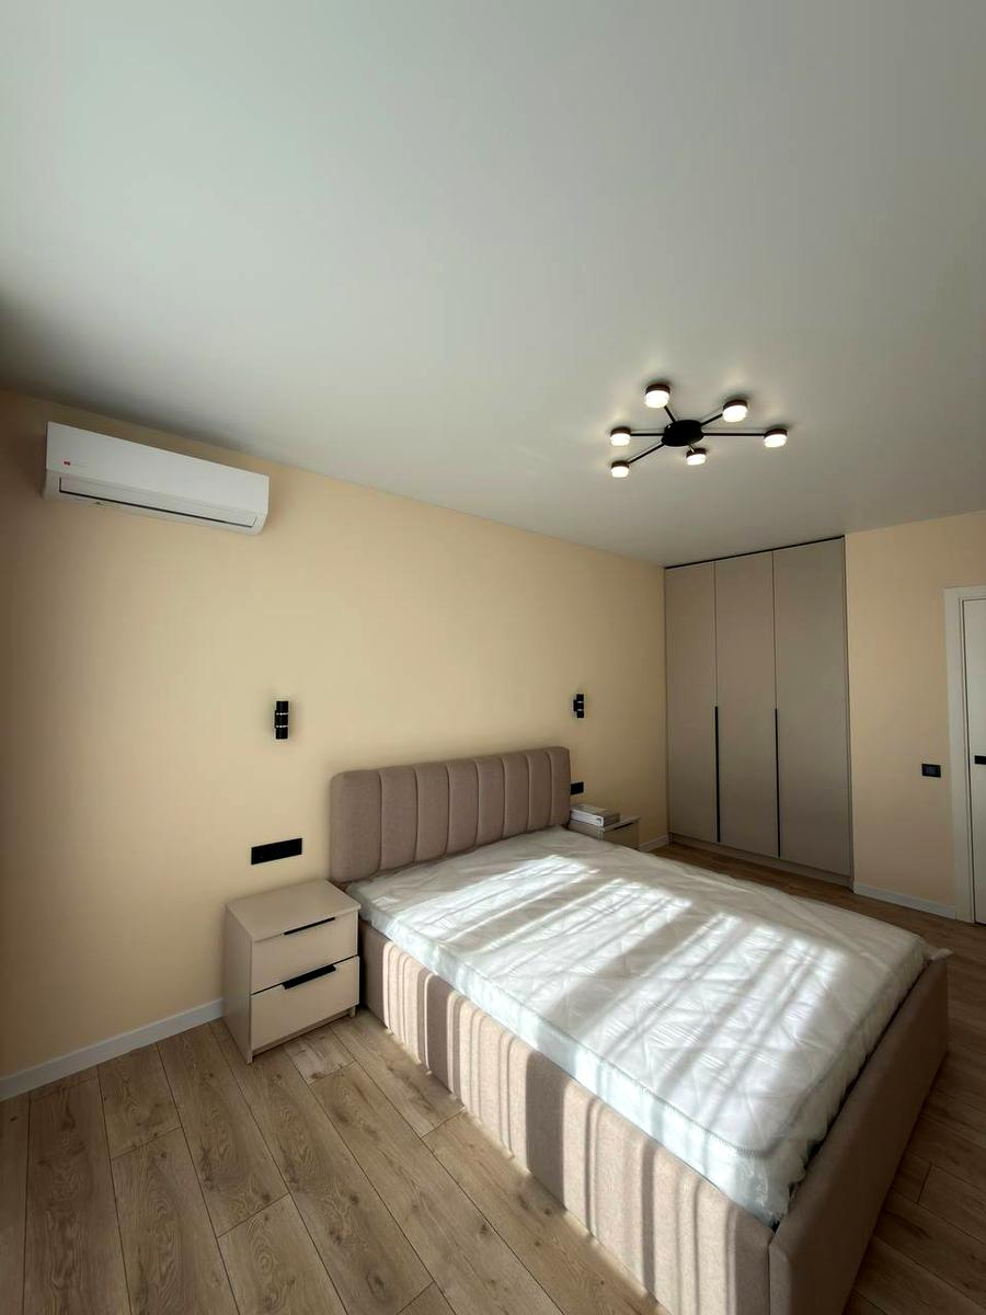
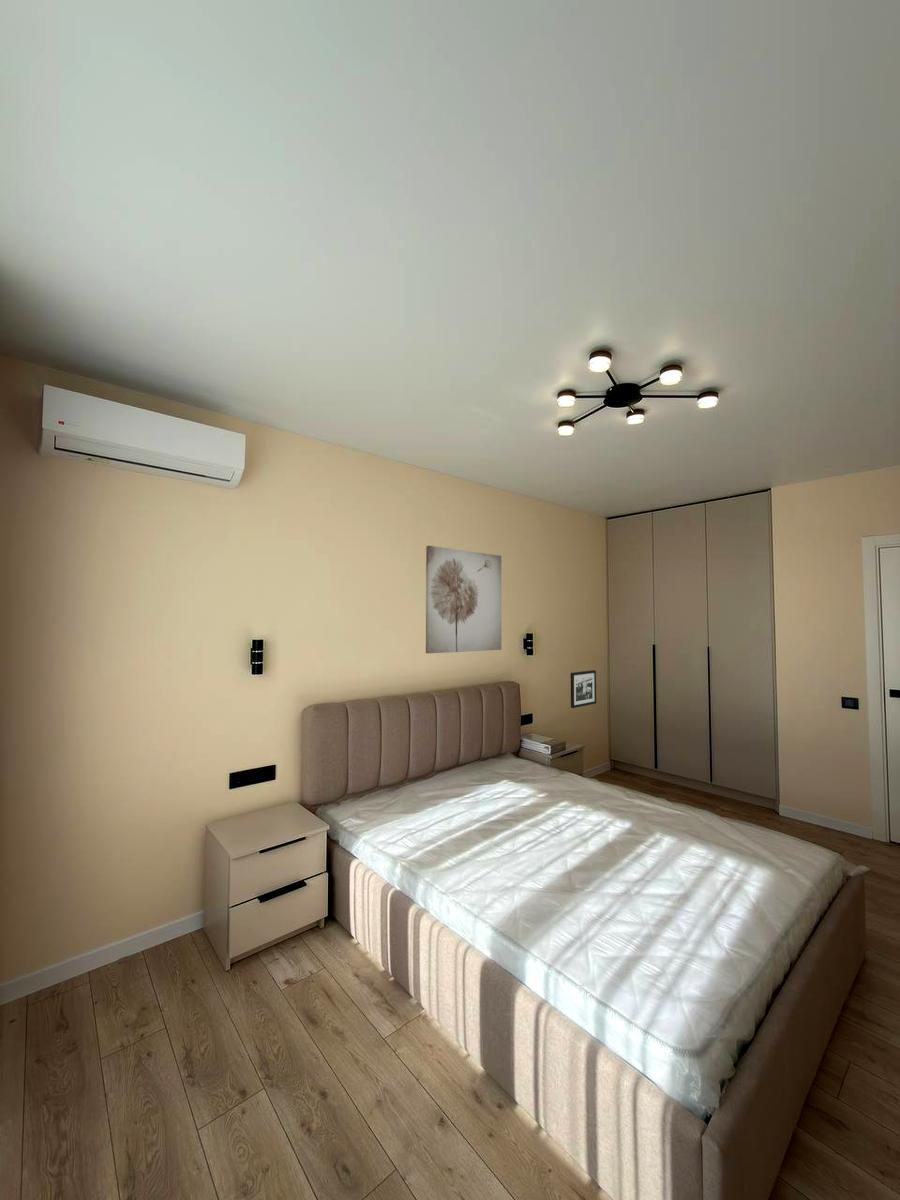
+ picture frame [570,669,597,709]
+ wall art [425,545,502,654]
